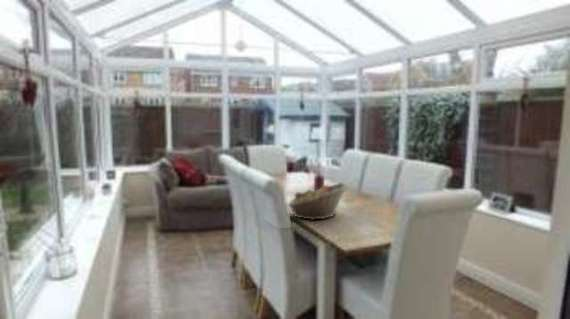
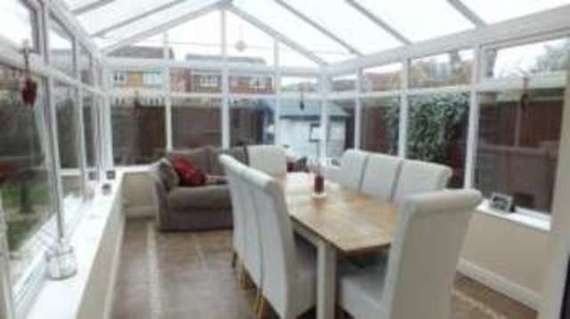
- fruit basket [287,182,348,221]
